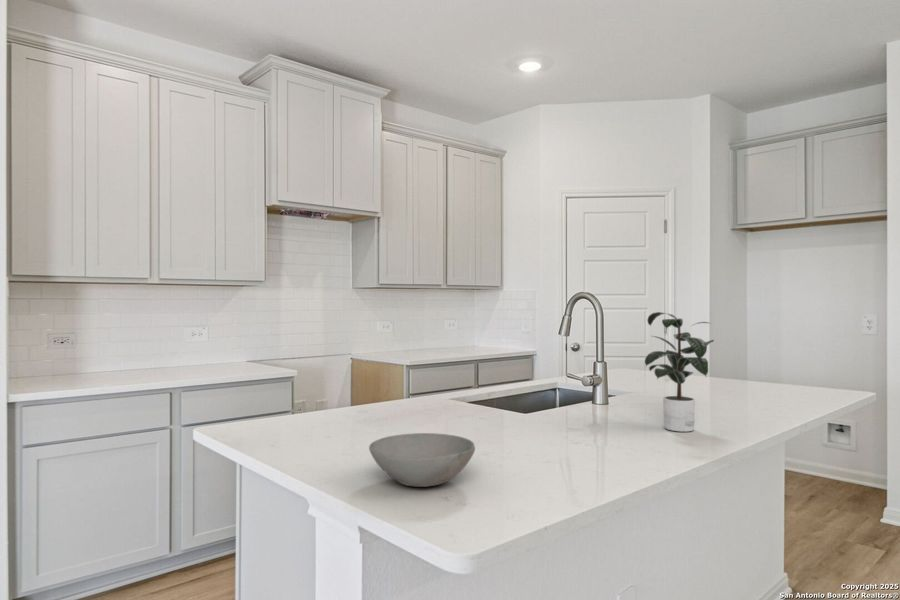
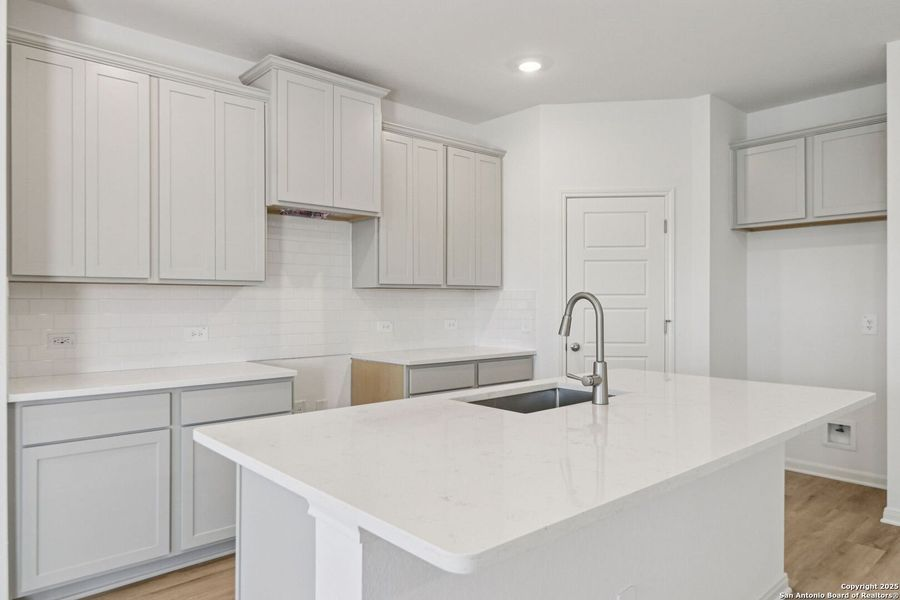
- potted plant [644,311,715,433]
- bowl [368,432,476,488]
